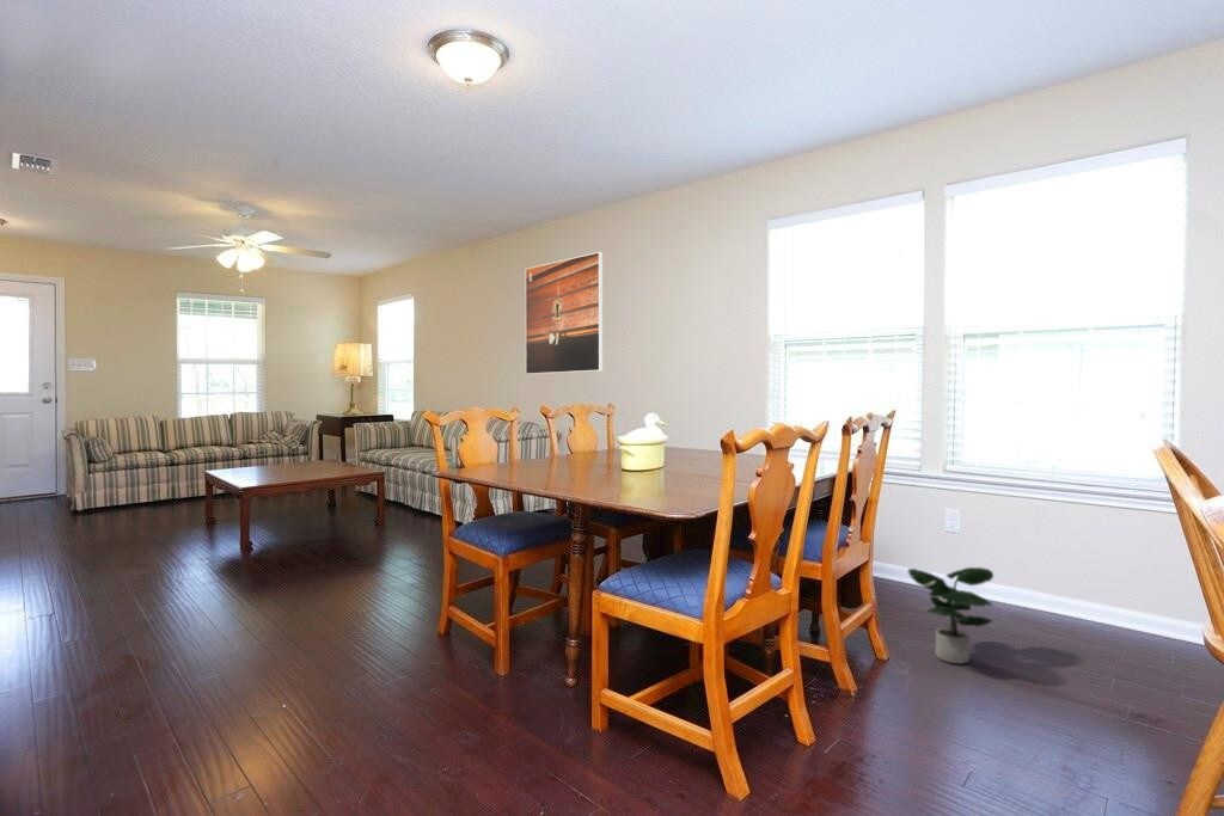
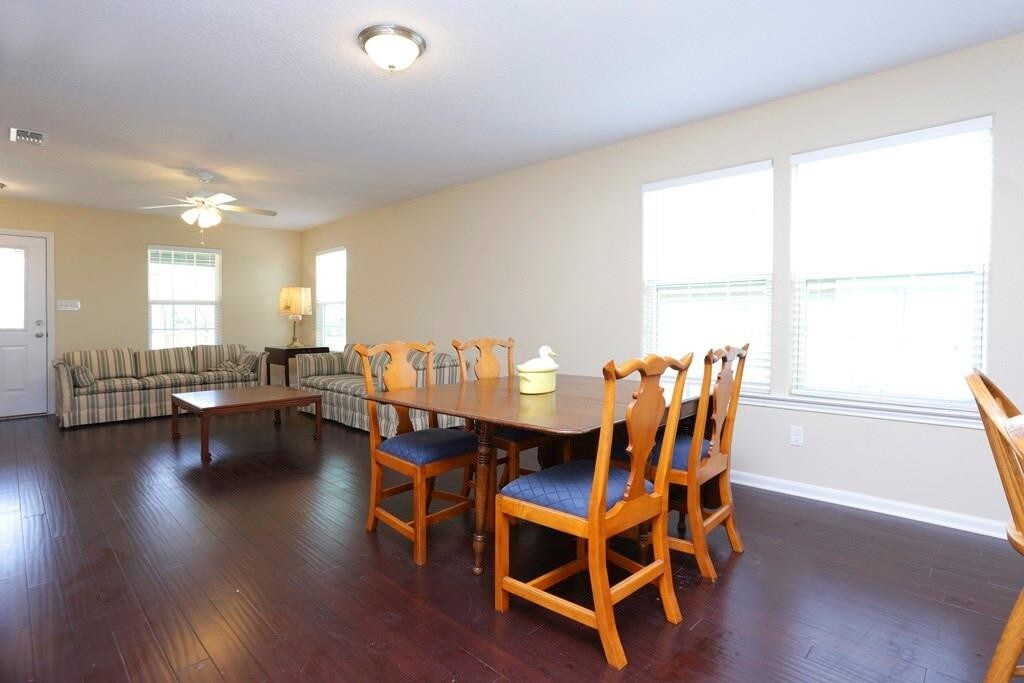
- potted plant [906,566,994,665]
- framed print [525,251,604,375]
